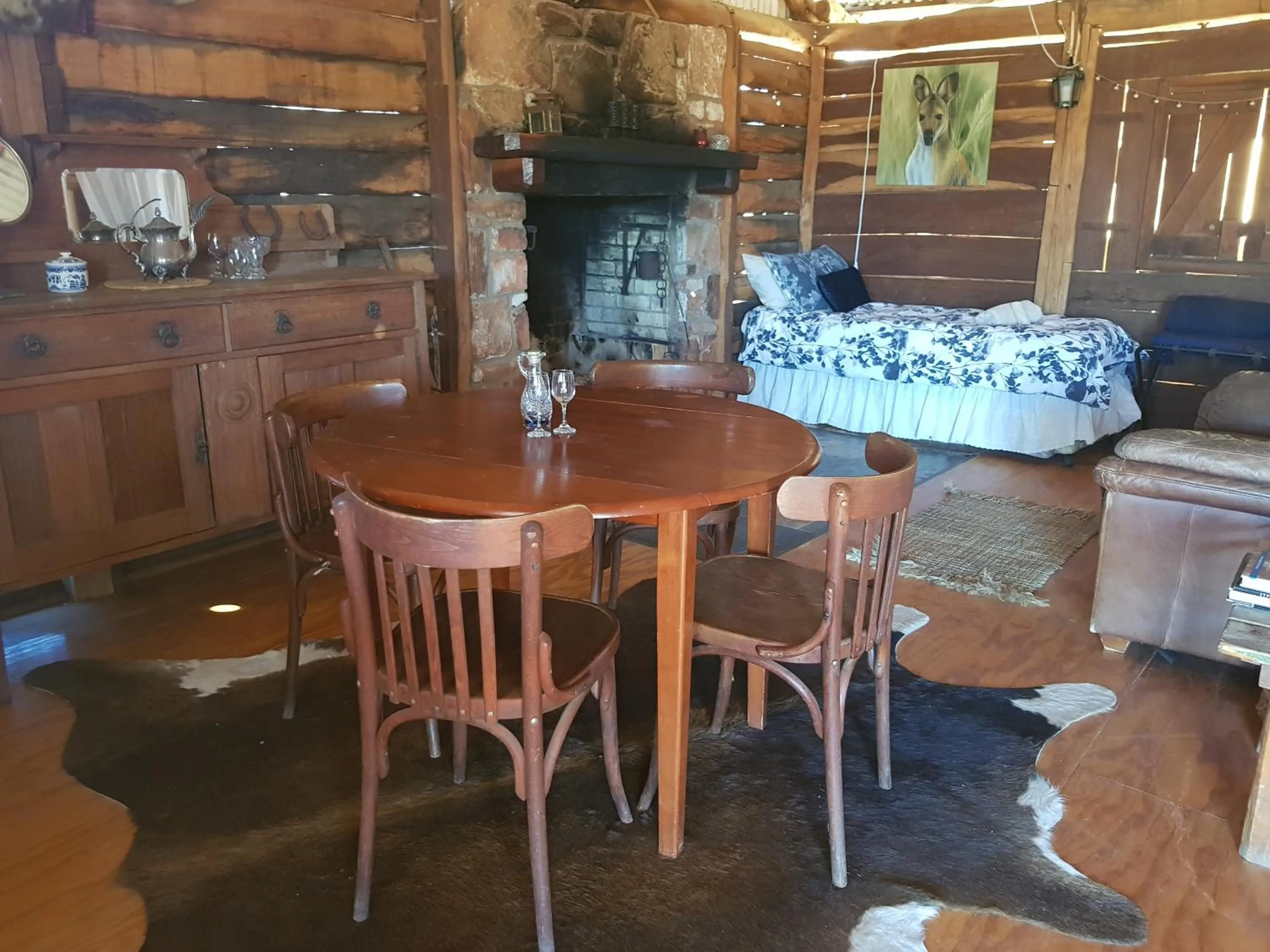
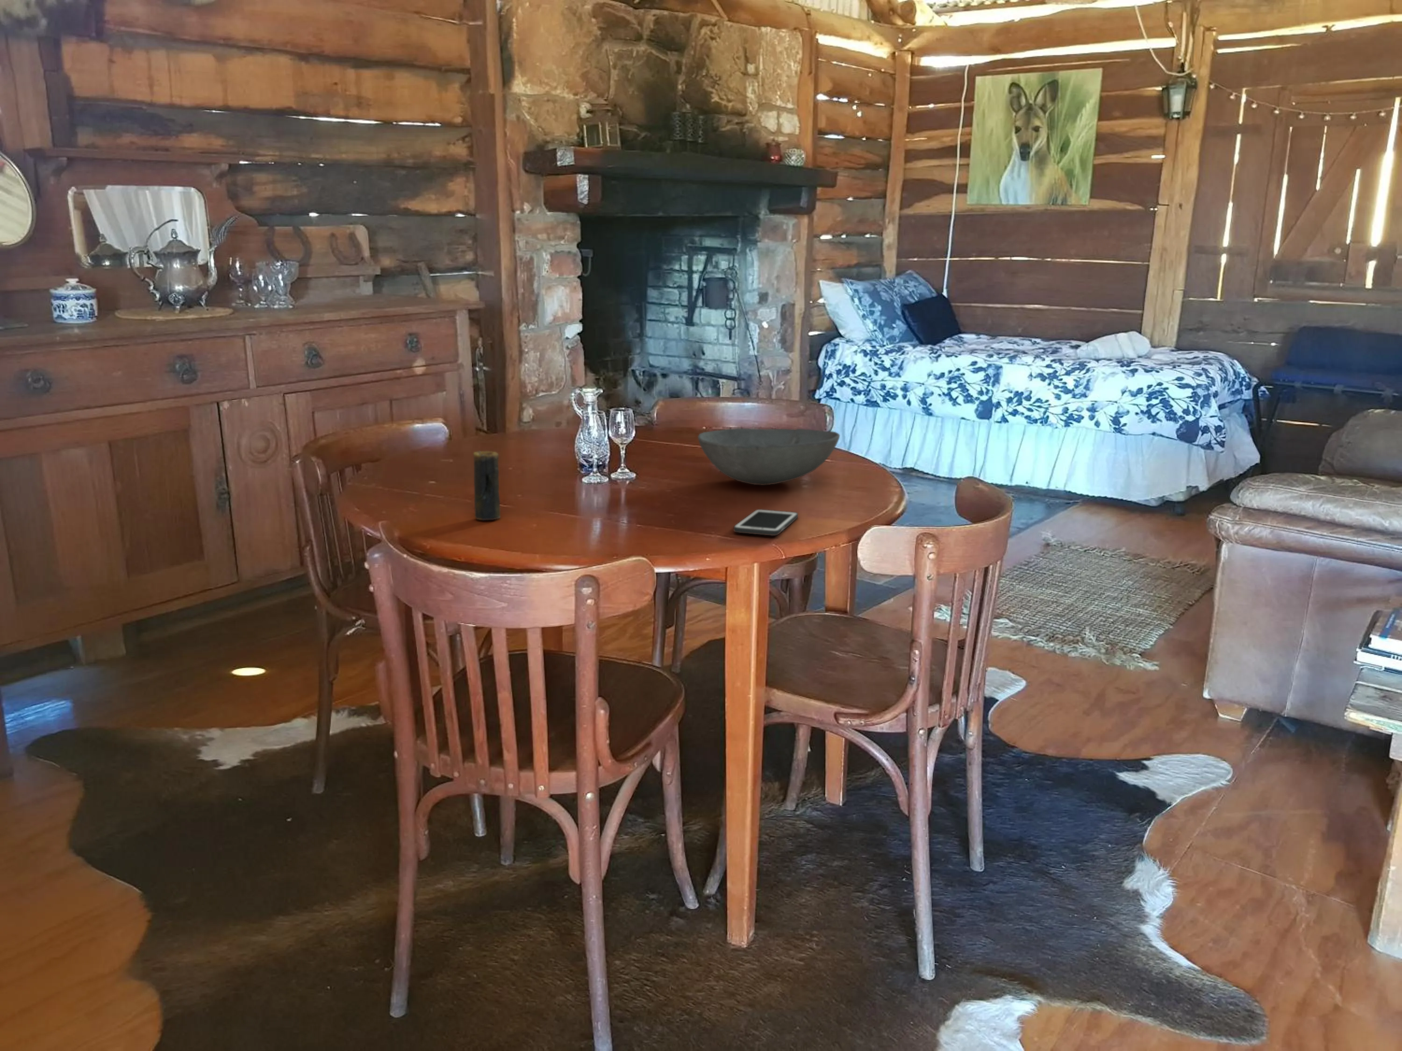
+ candle [472,450,501,520]
+ cell phone [733,509,798,537]
+ bowl [698,427,840,486]
